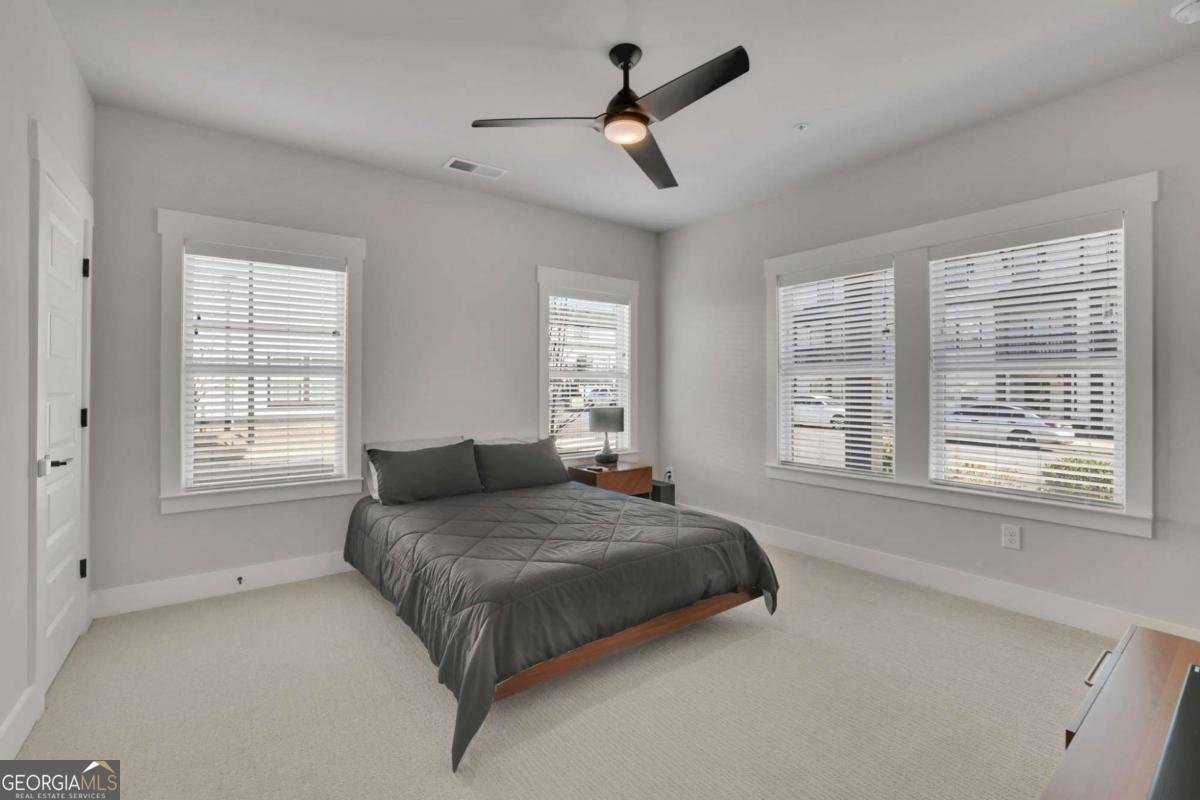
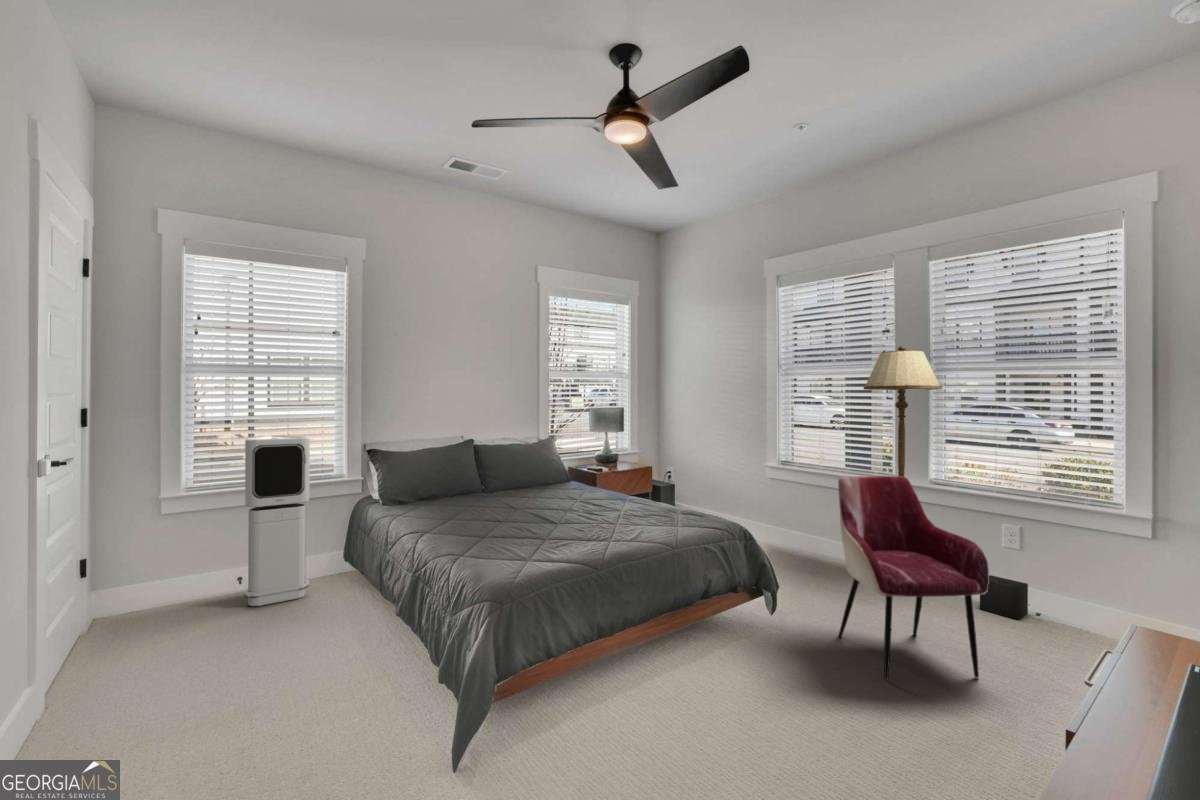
+ air purifier [243,434,311,607]
+ speaker [979,574,1042,621]
+ armchair [837,475,990,681]
+ floor lamp [863,345,943,477]
